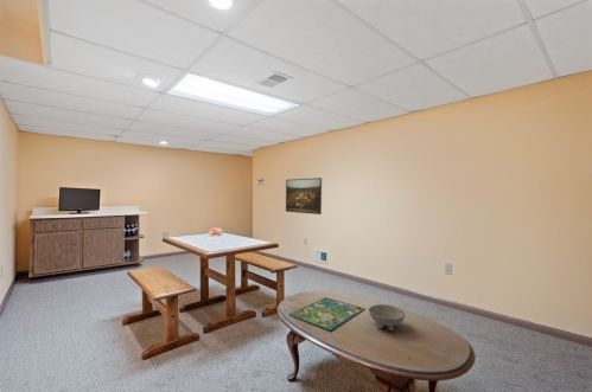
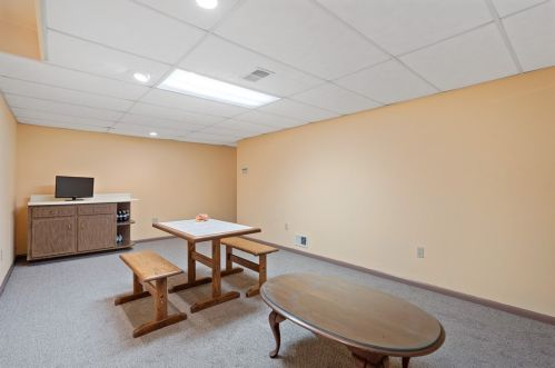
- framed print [285,176,323,216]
- board game [288,296,365,332]
- bowl [368,303,406,332]
